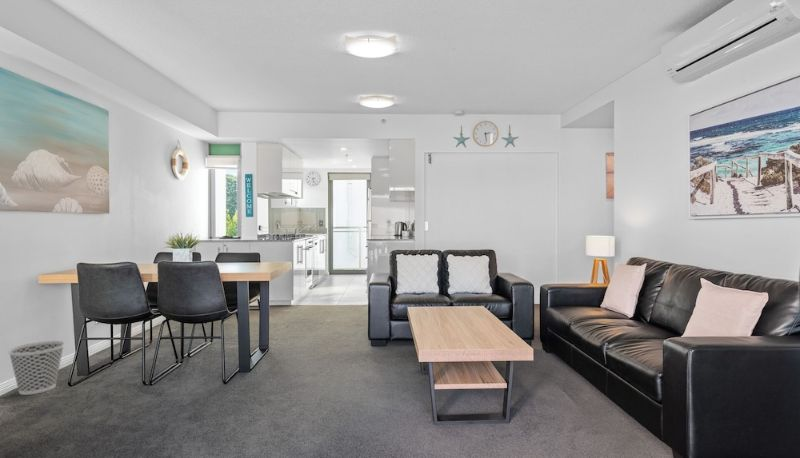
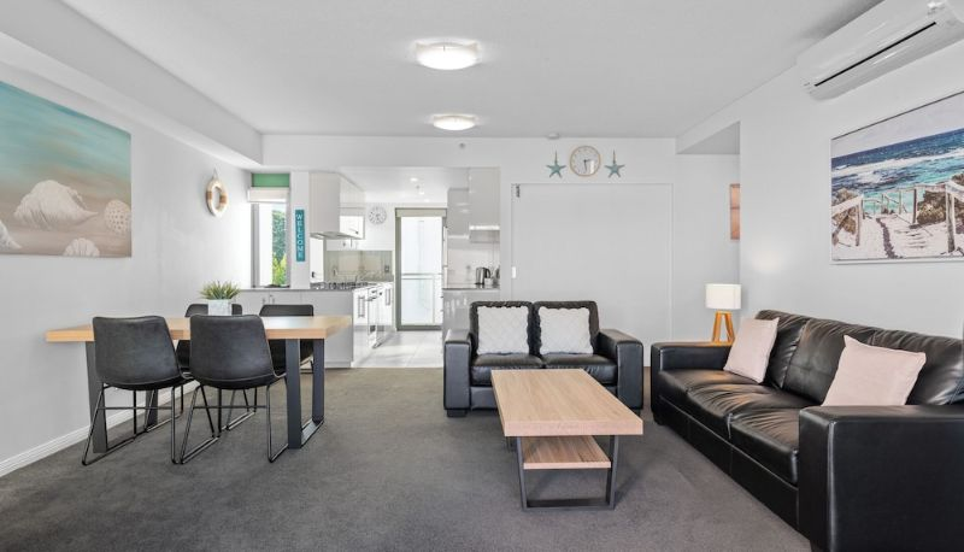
- wastebasket [7,340,66,396]
